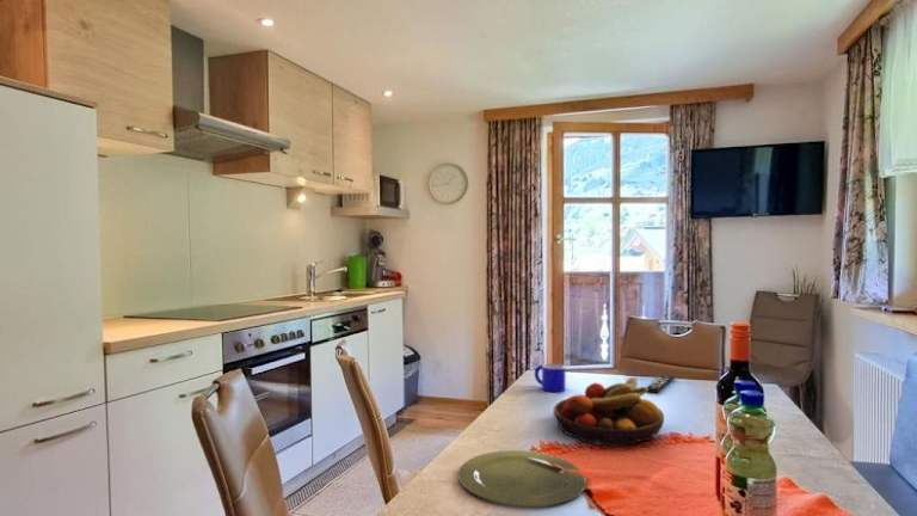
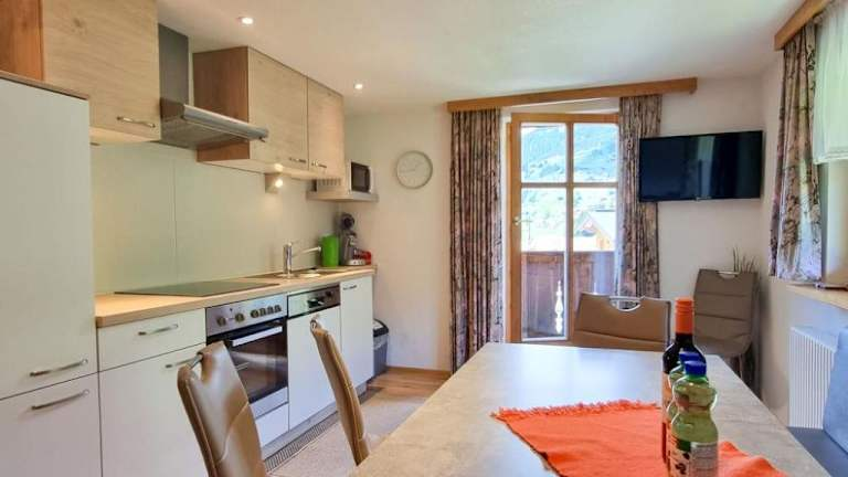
- remote control [646,373,676,394]
- fruit bowl [552,376,665,447]
- plate [457,449,587,508]
- mug [534,363,567,393]
